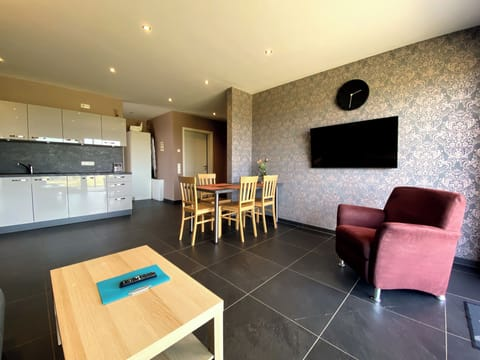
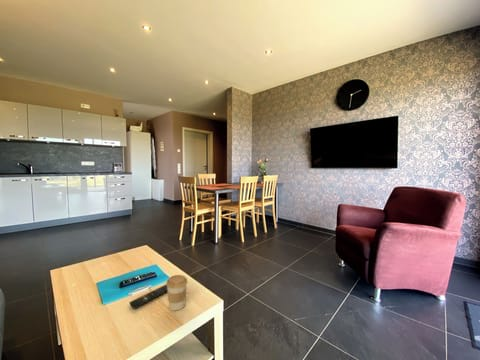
+ remote control [128,284,167,310]
+ coffee cup [165,274,189,311]
